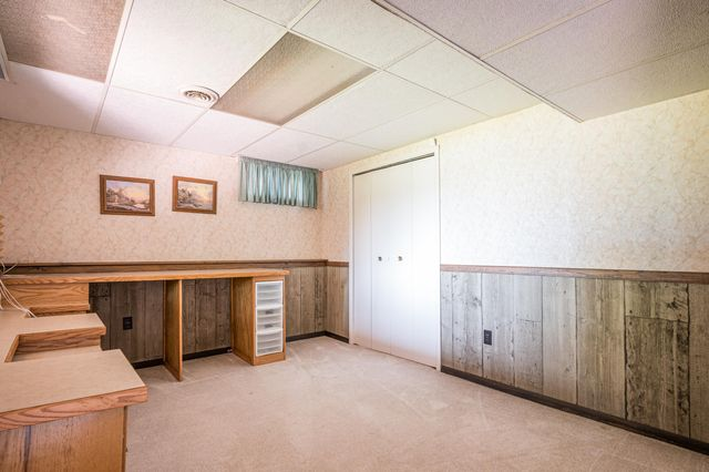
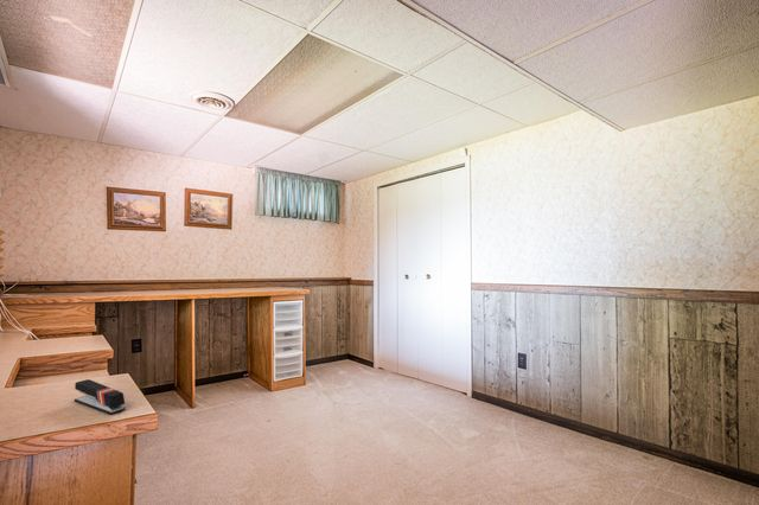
+ stapler [74,378,127,416]
